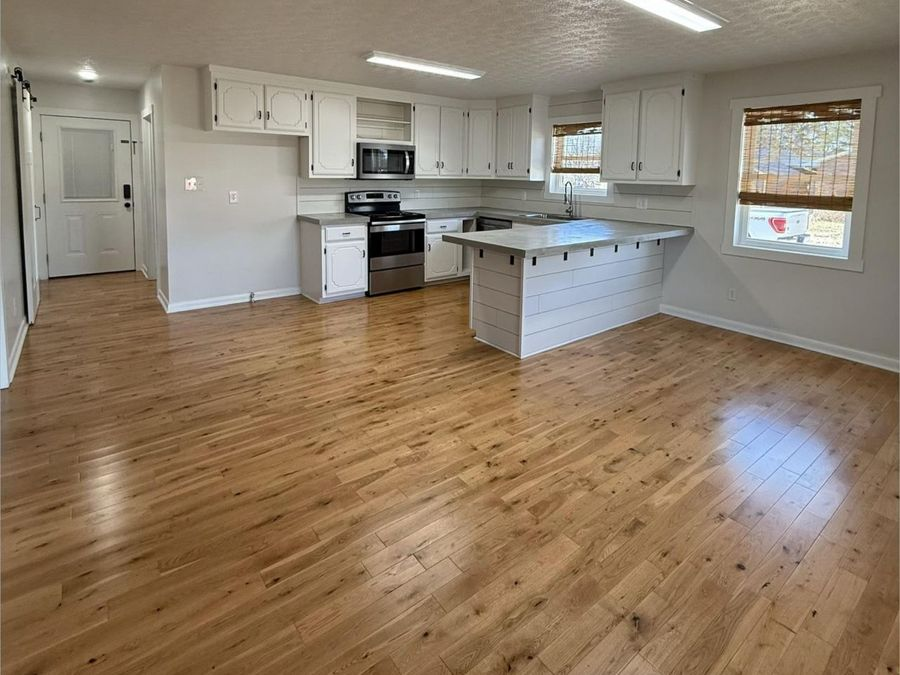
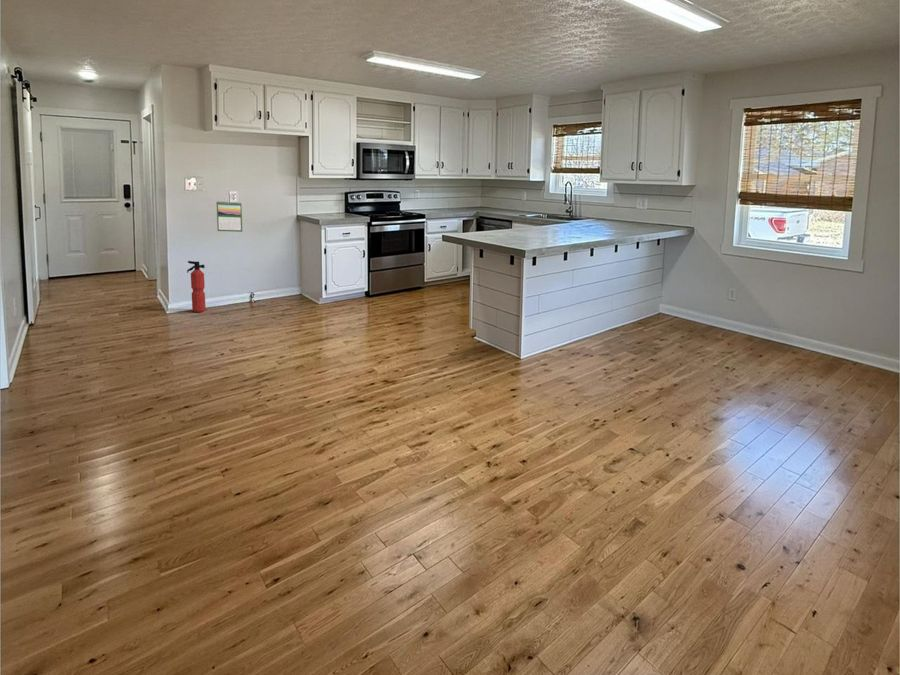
+ calendar [215,200,243,233]
+ fire extinguisher [186,260,207,313]
